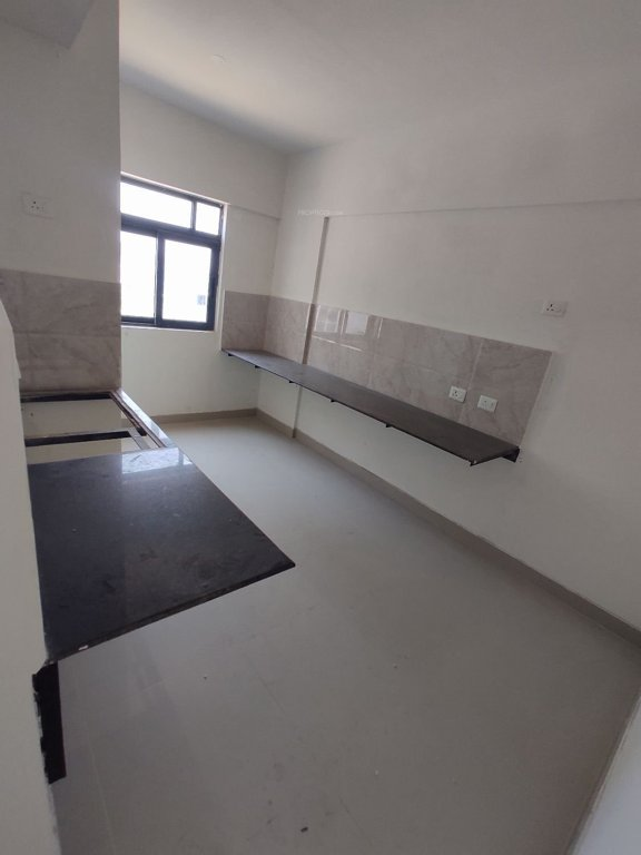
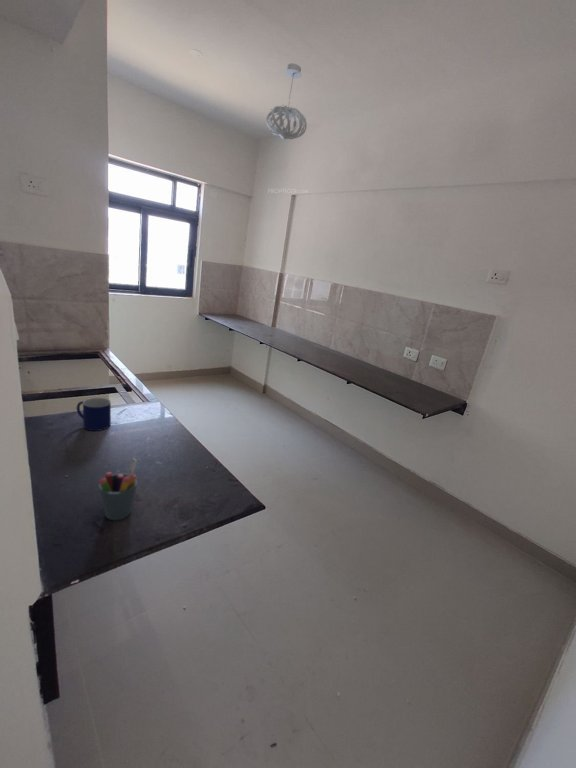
+ mug [75,397,112,432]
+ pen holder [98,457,138,521]
+ pendant light [265,62,307,141]
